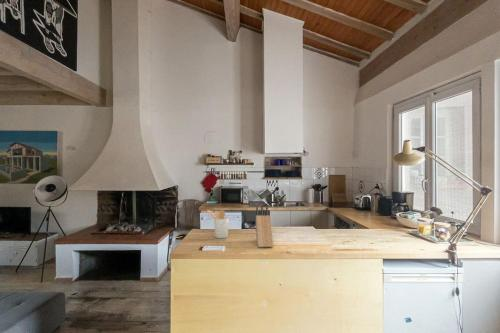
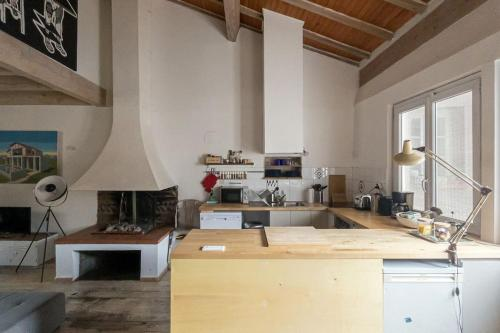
- knife block [255,205,274,248]
- utensil holder [206,209,230,239]
